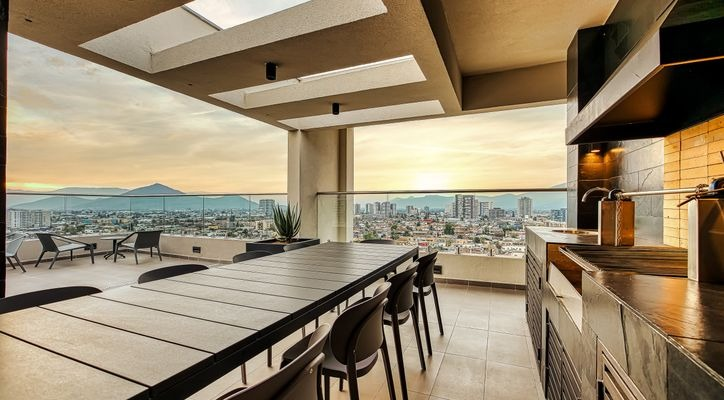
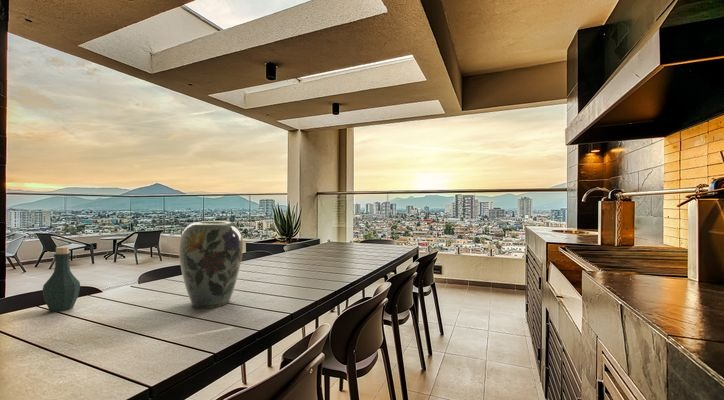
+ vase [178,220,244,309]
+ bottle [41,246,81,313]
